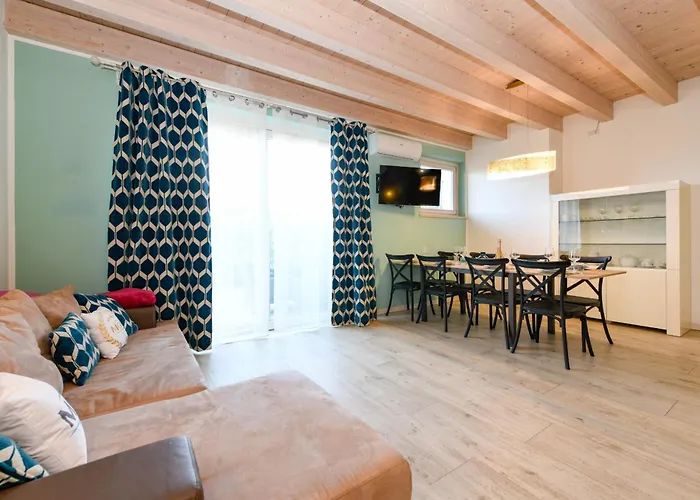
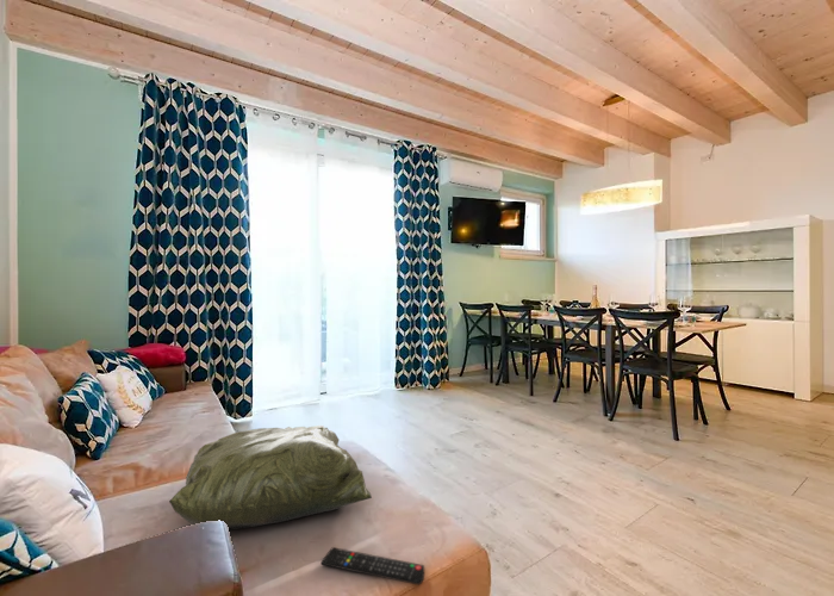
+ cushion [168,424,373,532]
+ remote control [320,546,425,586]
